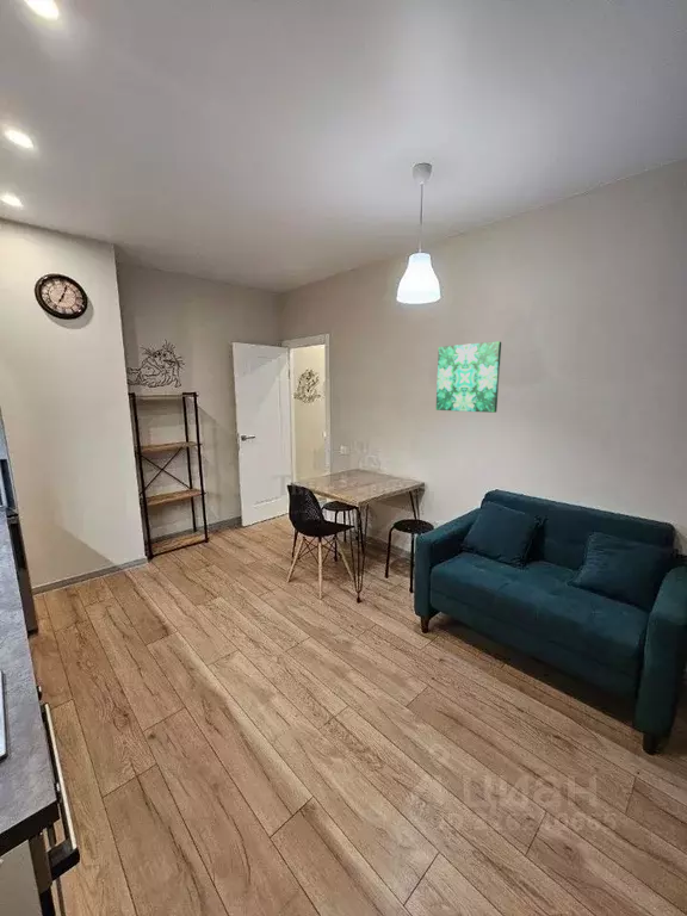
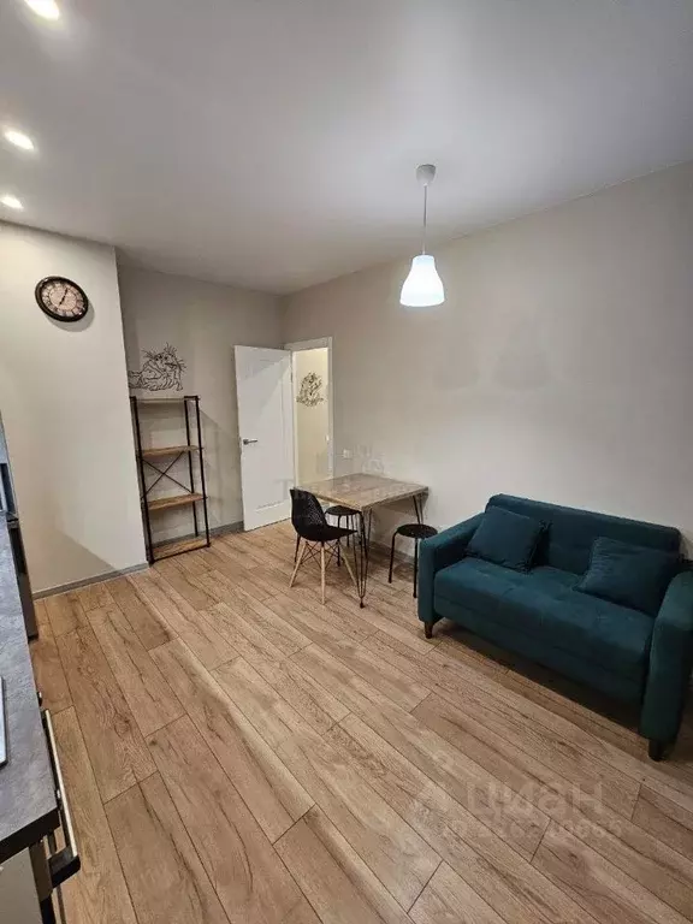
- wall art [435,340,502,414]
